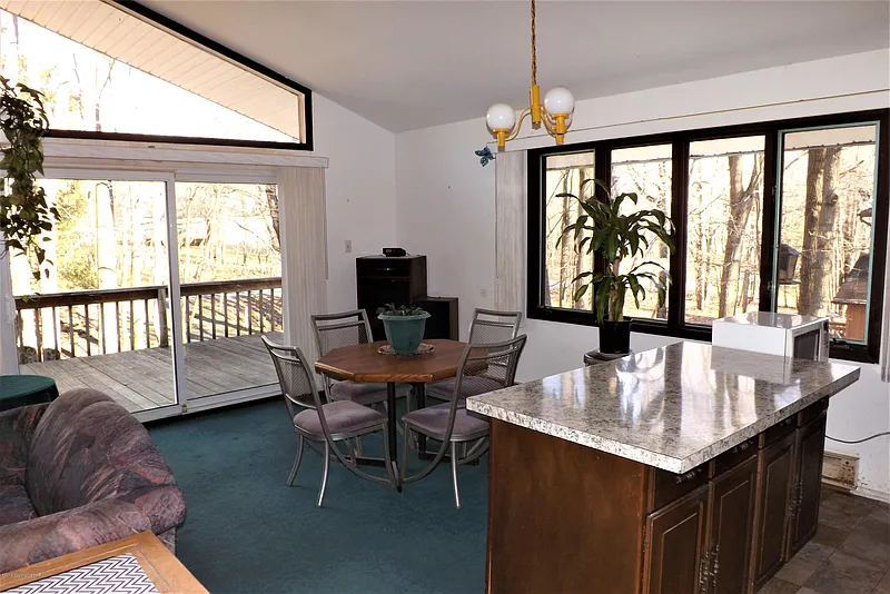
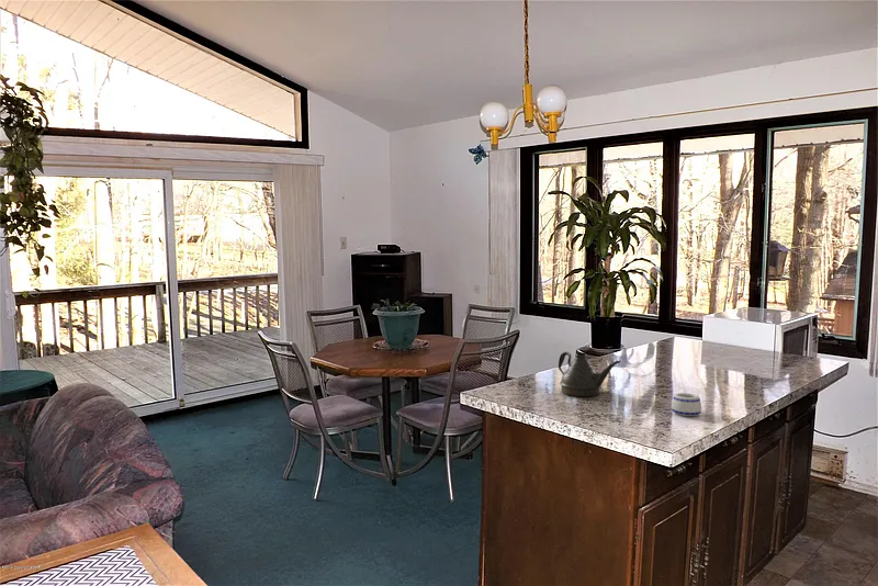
+ teapot [558,351,621,397]
+ mug [671,392,702,417]
